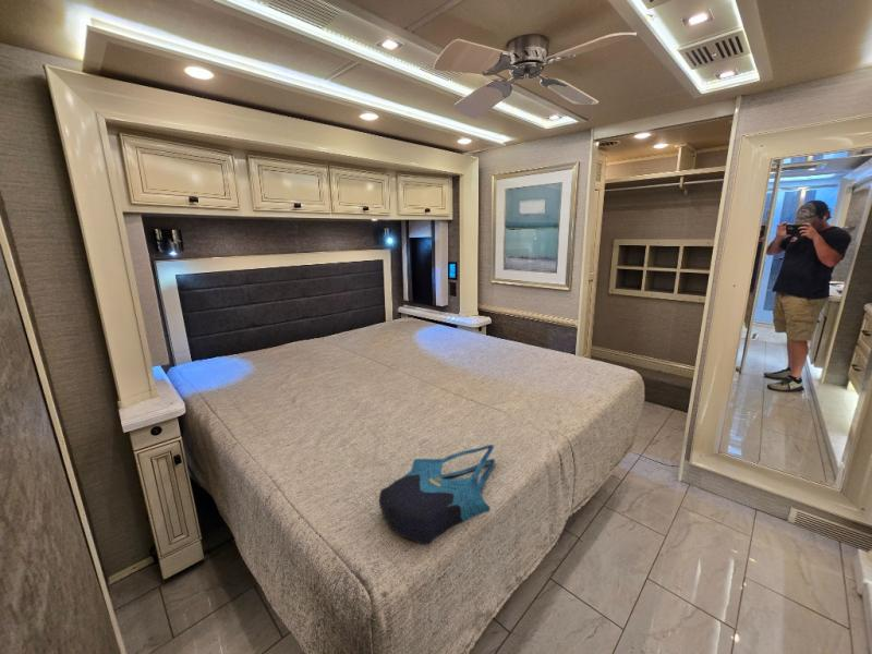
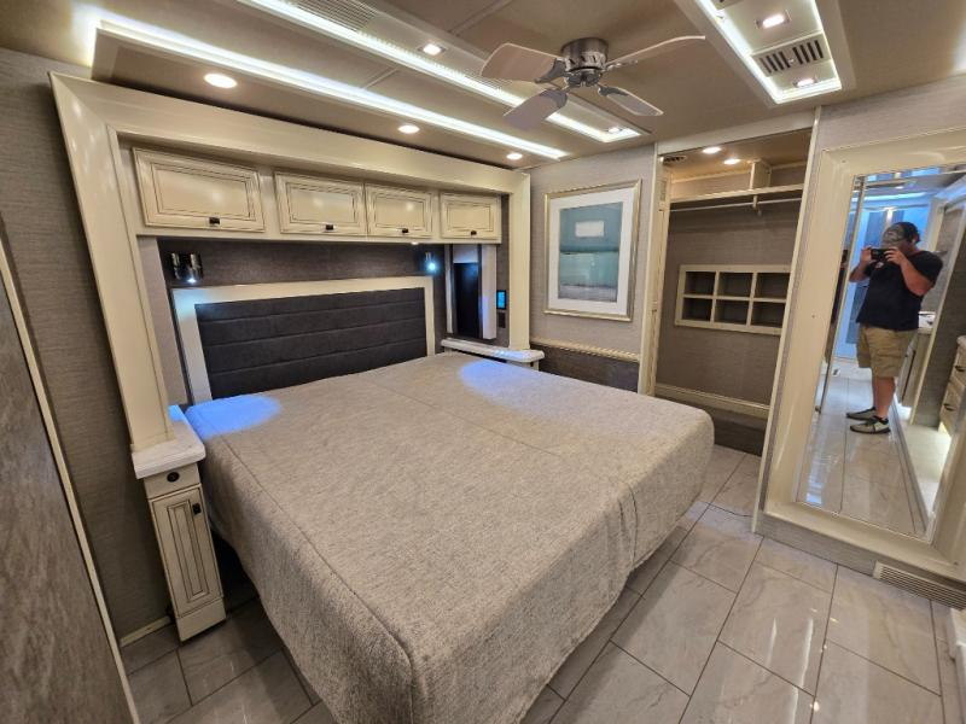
- tote bag [378,444,496,546]
